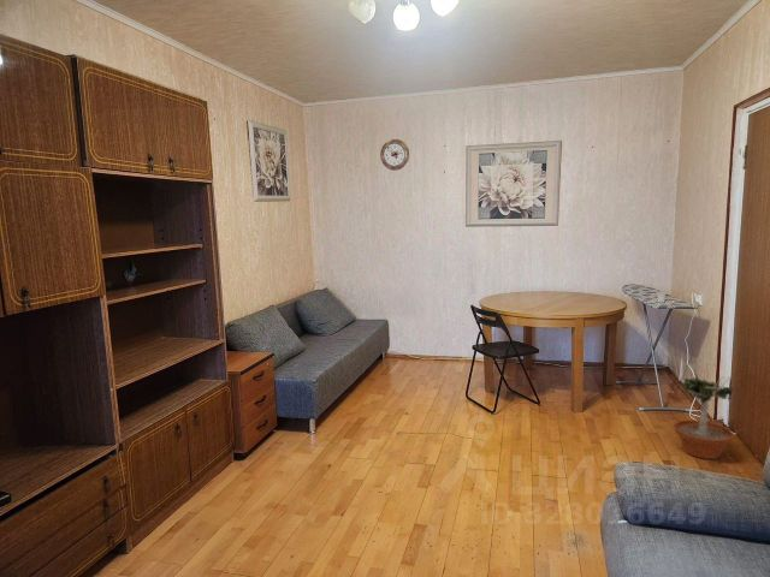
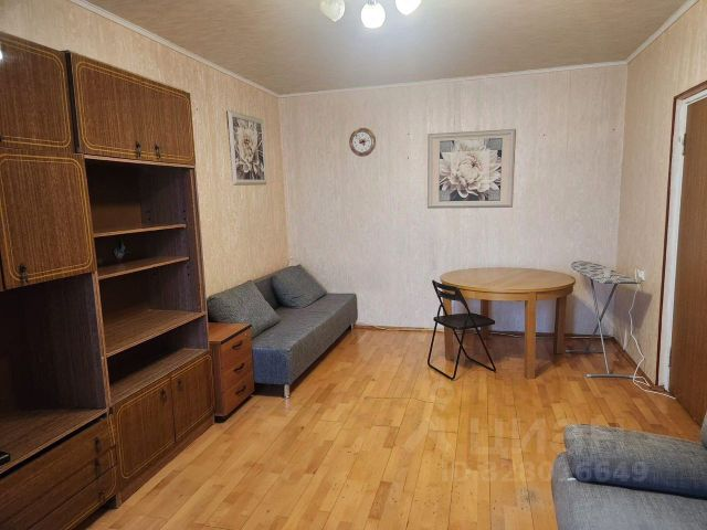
- potted tree [673,374,735,460]
